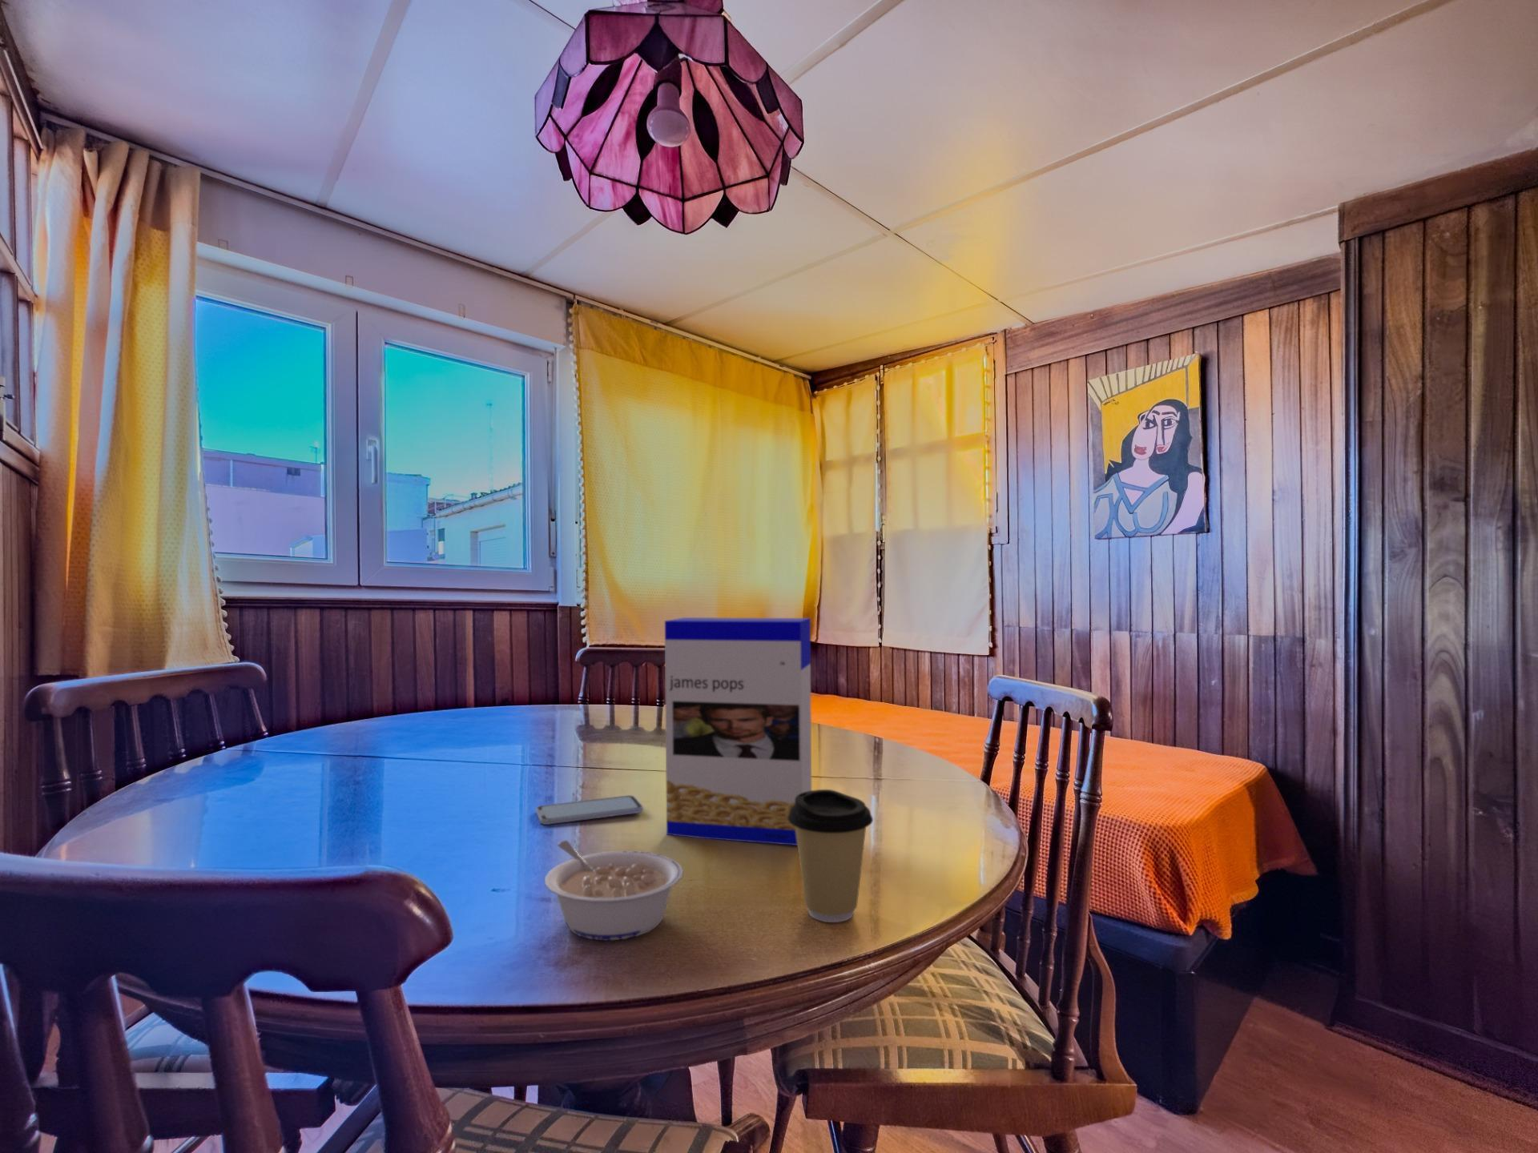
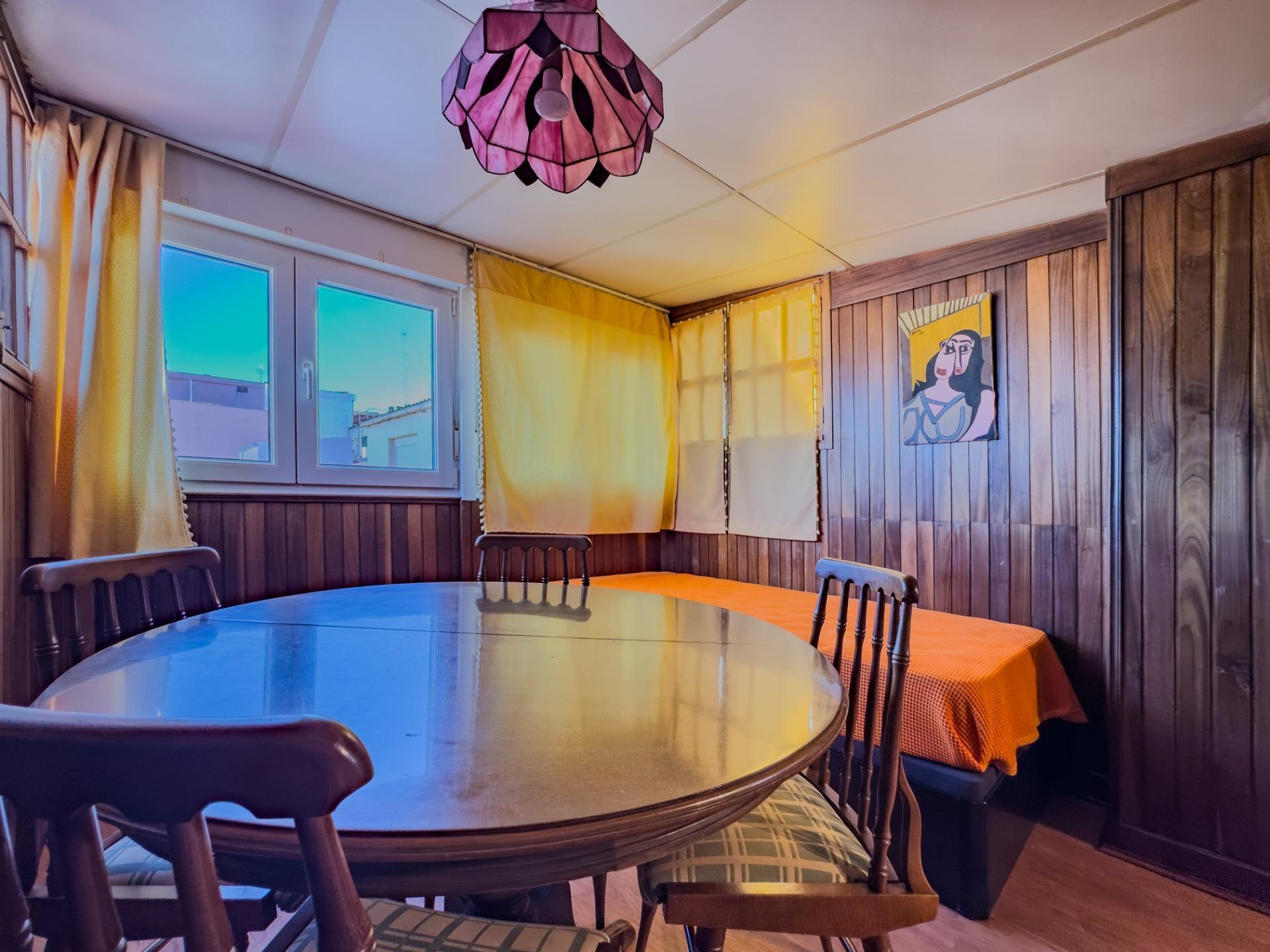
- cereal box [664,616,813,847]
- coffee cup [788,788,874,923]
- smartphone [535,795,644,826]
- legume [544,841,684,941]
